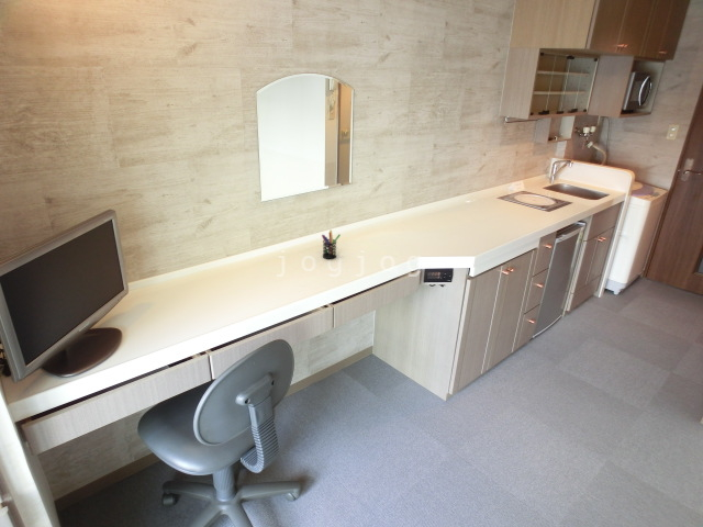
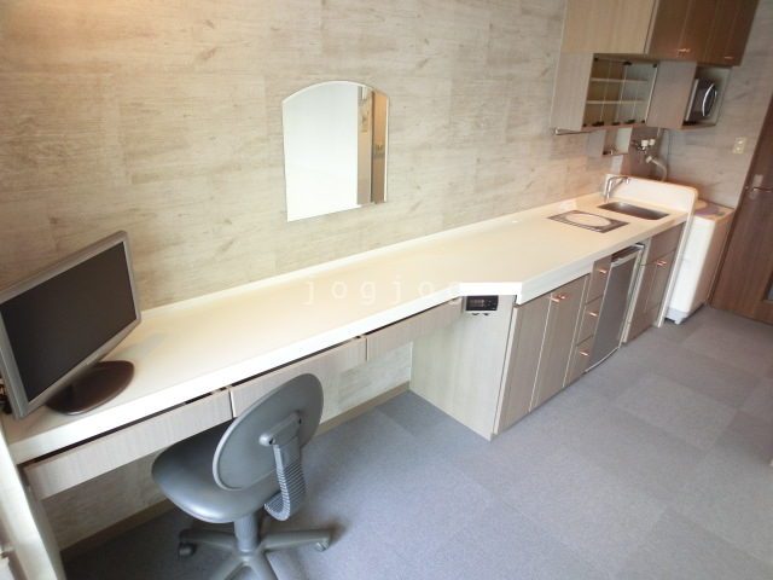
- pen holder [321,228,342,260]
